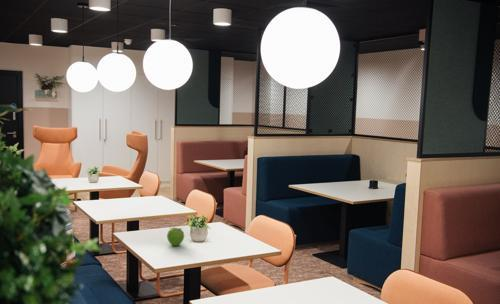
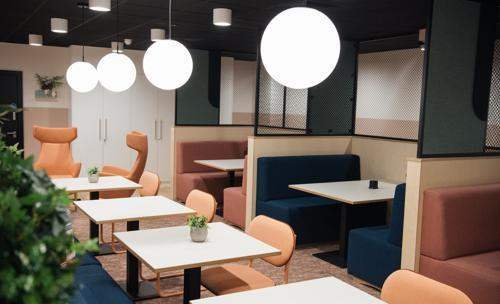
- fruit [166,226,185,247]
